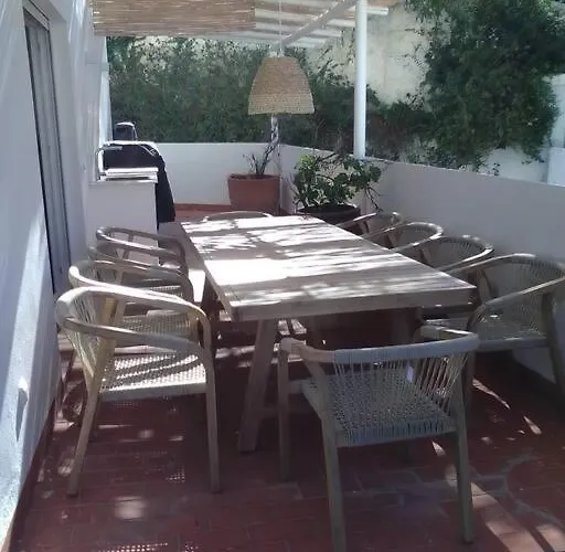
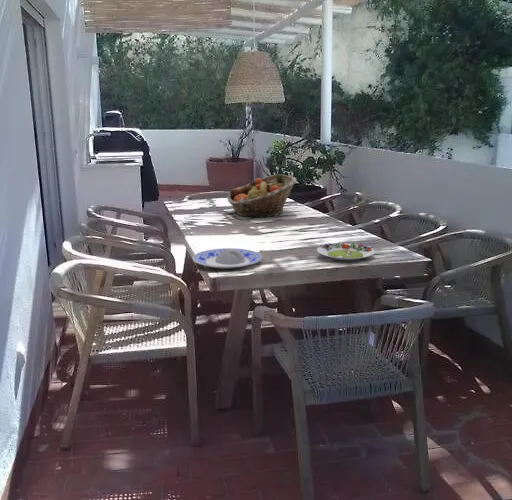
+ plate [192,247,263,270]
+ fruit basket [226,173,297,219]
+ salad plate [316,242,376,261]
